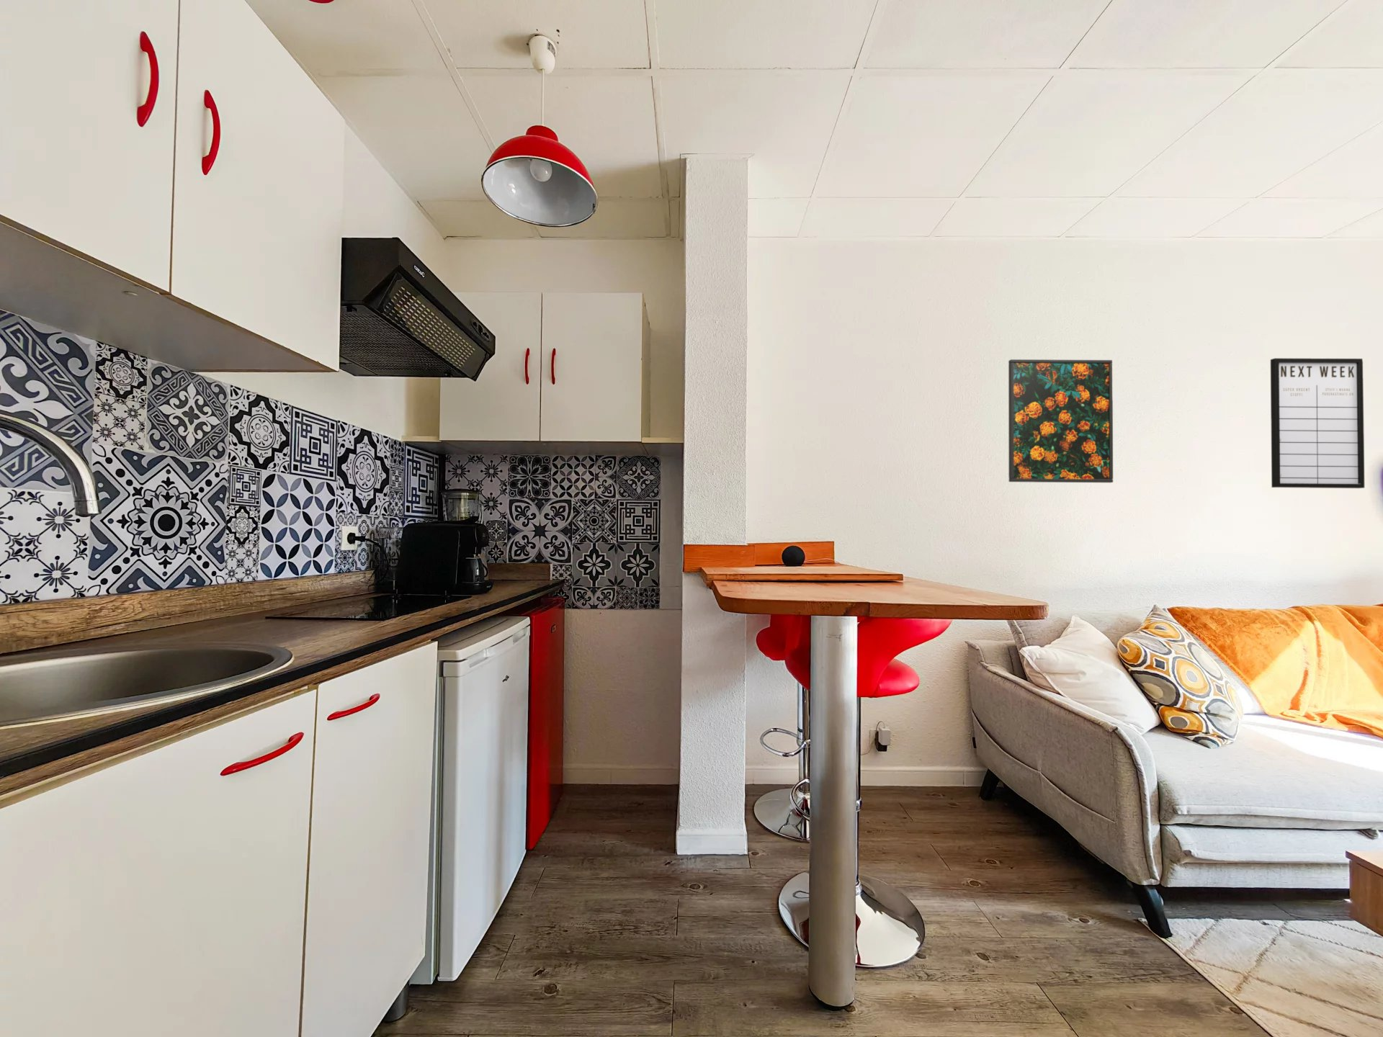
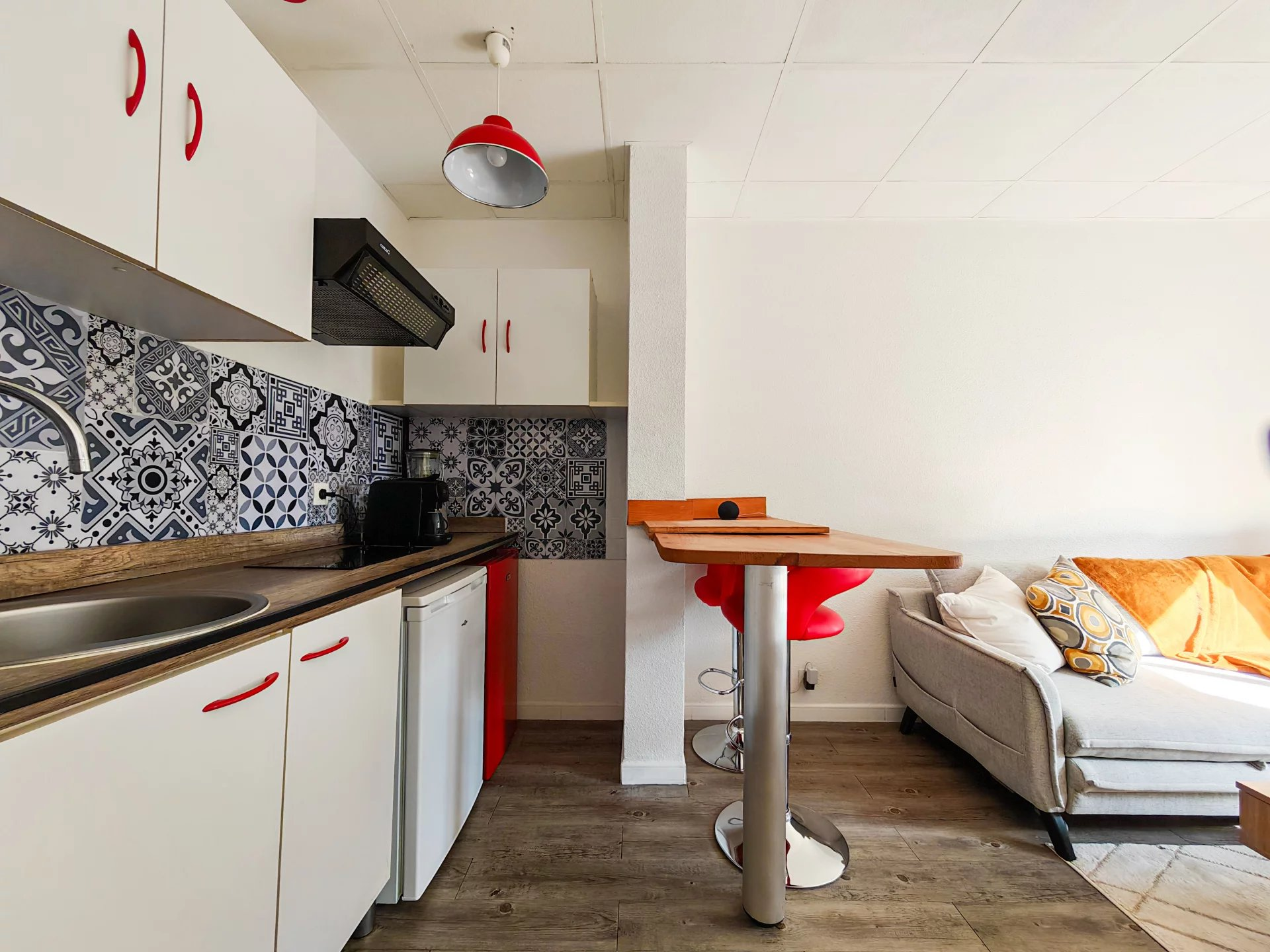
- writing board [1270,357,1364,489]
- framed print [1007,358,1114,484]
